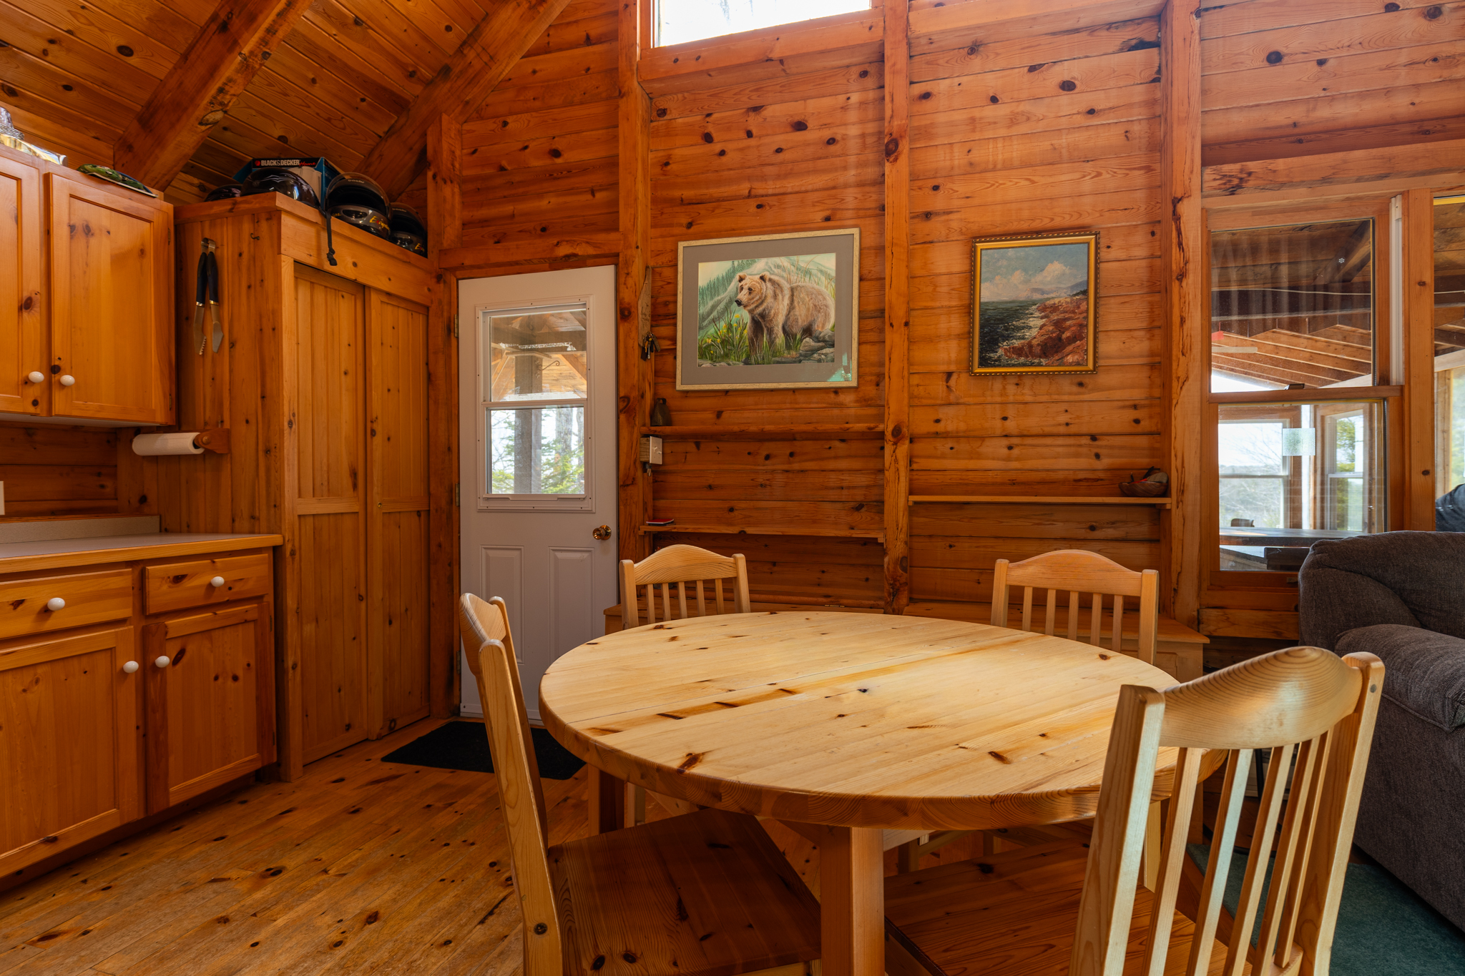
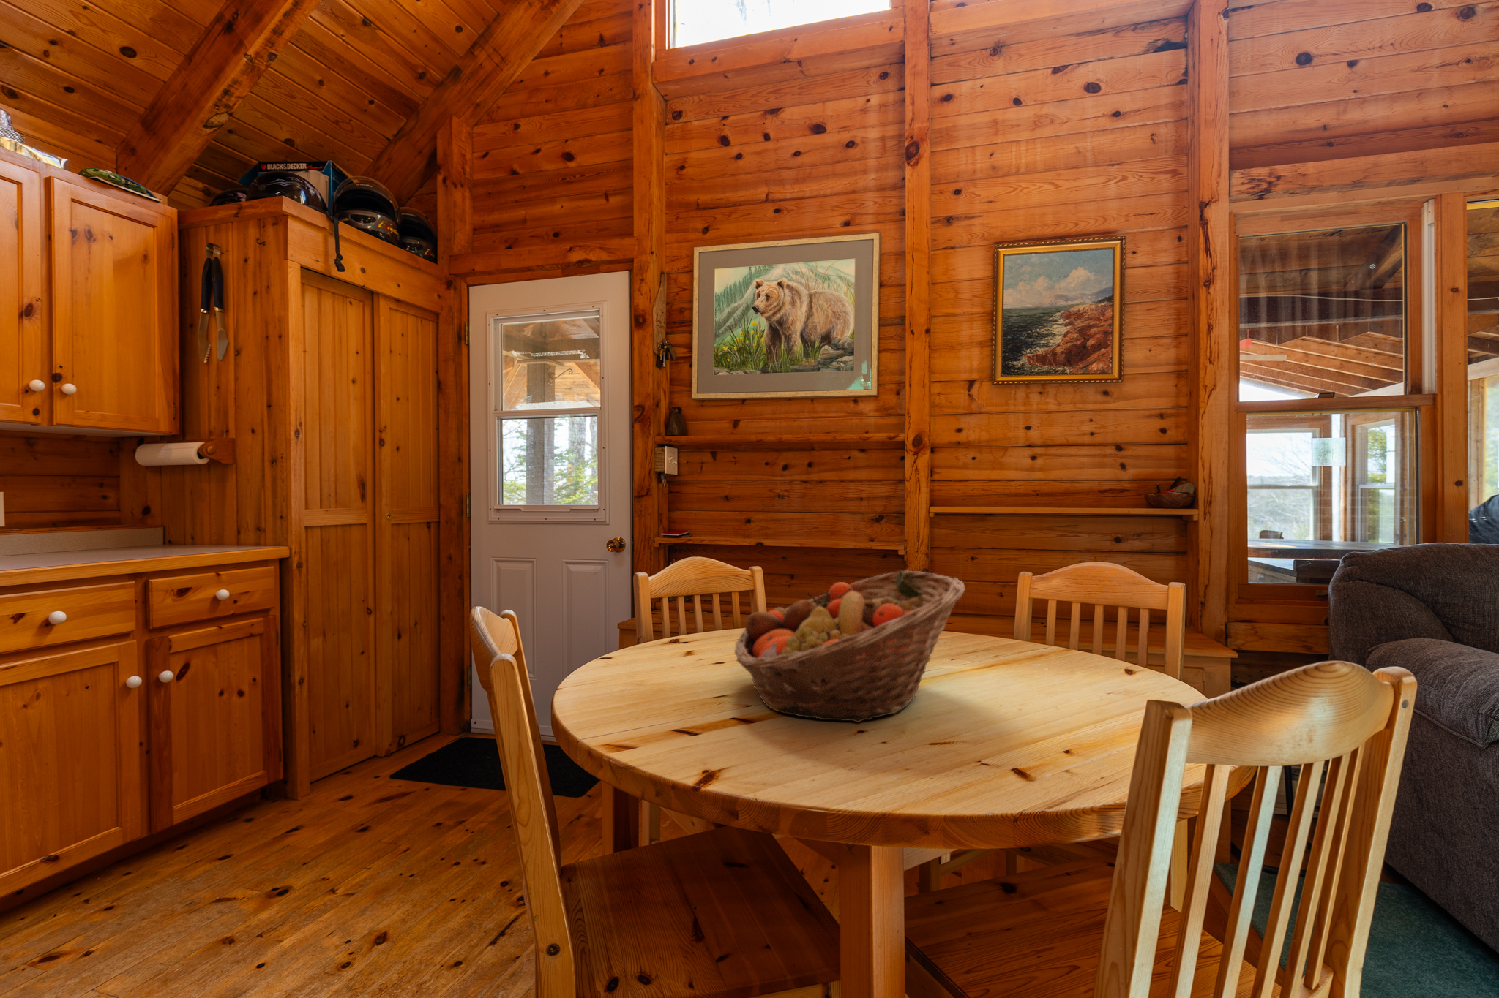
+ fruit basket [733,569,965,723]
